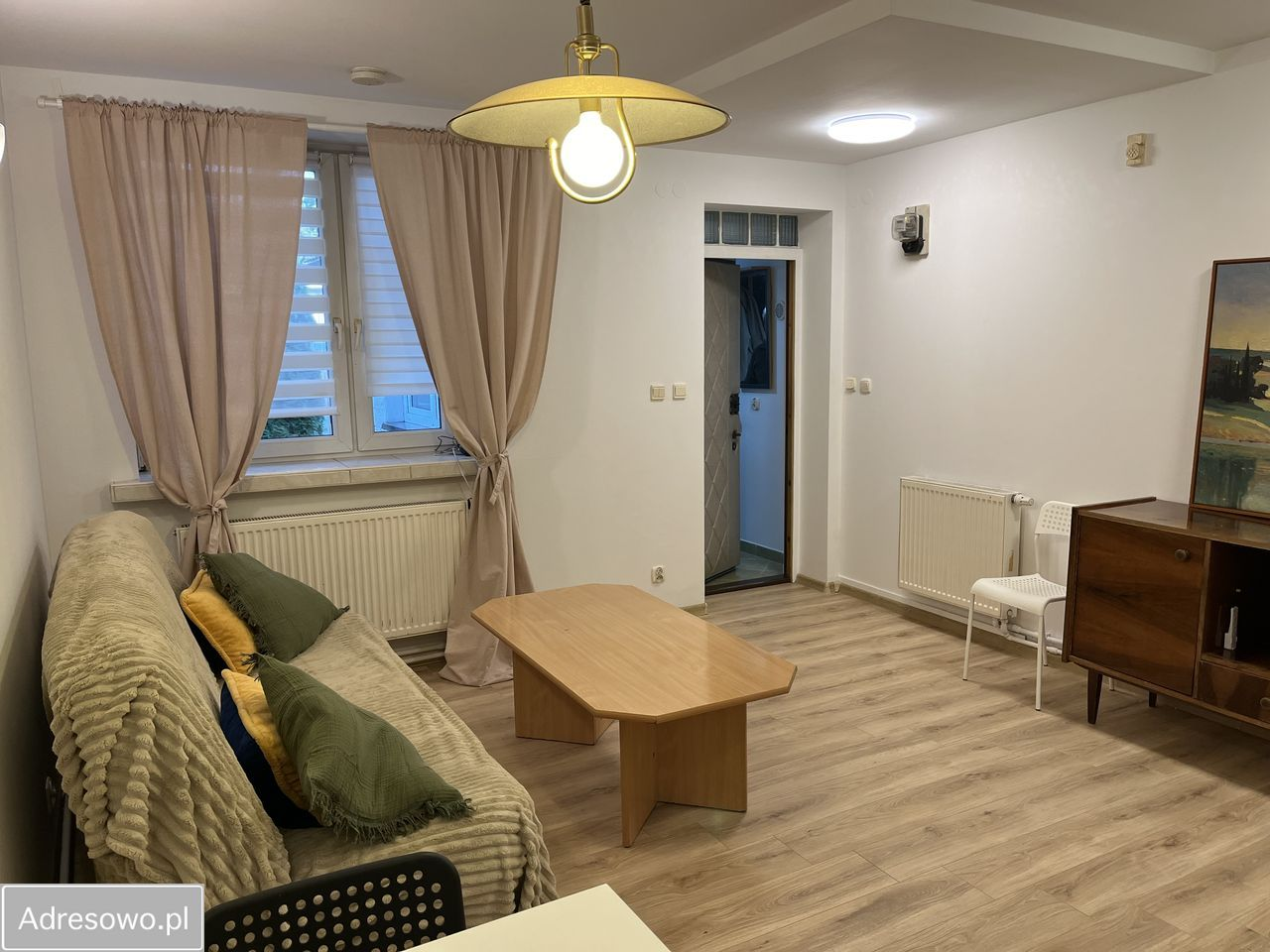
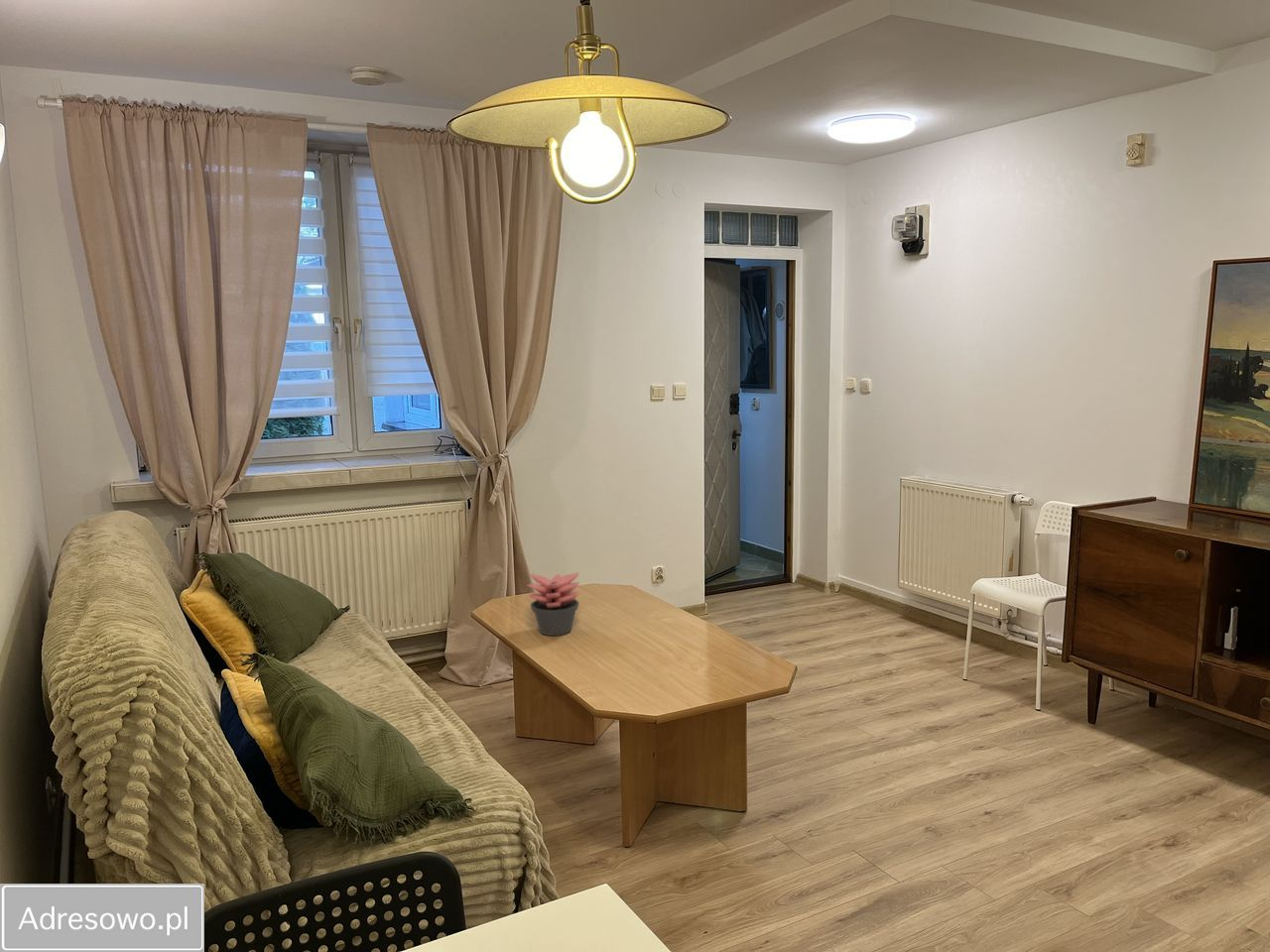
+ succulent plant [527,571,581,637]
